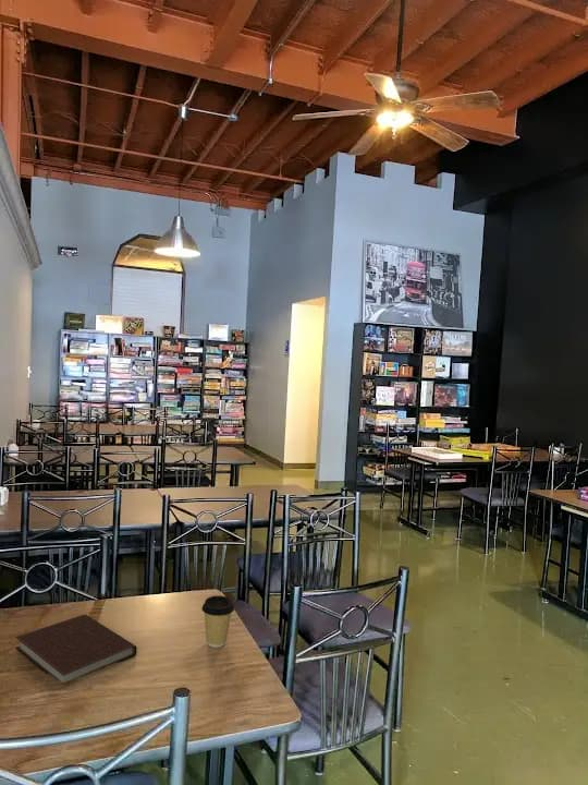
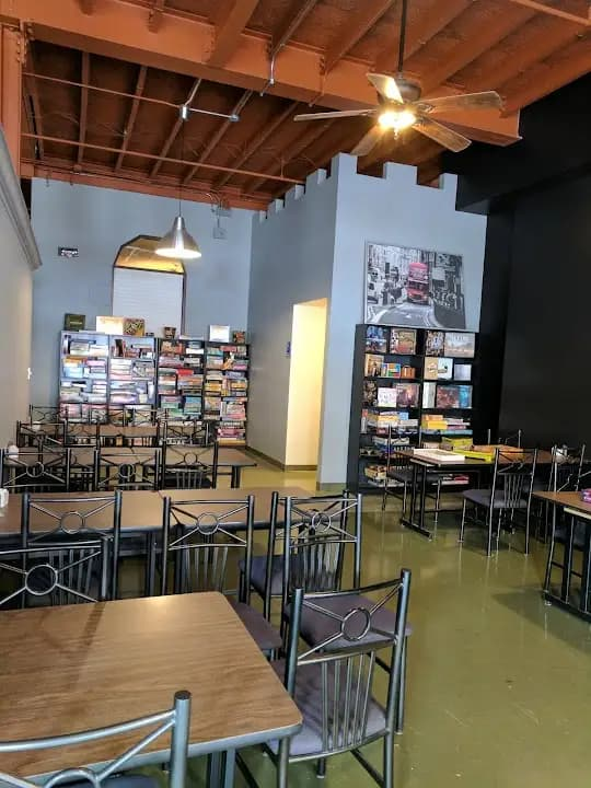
- notebook [14,613,138,684]
- coffee cup [200,594,235,649]
